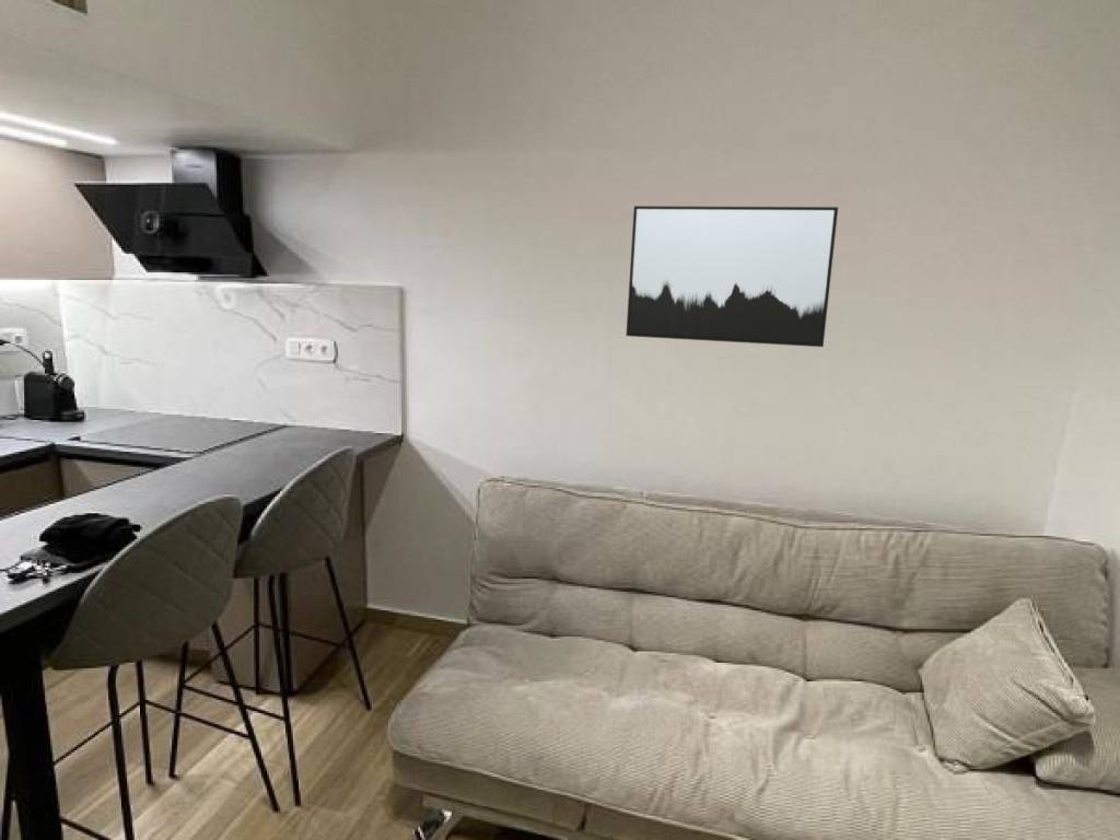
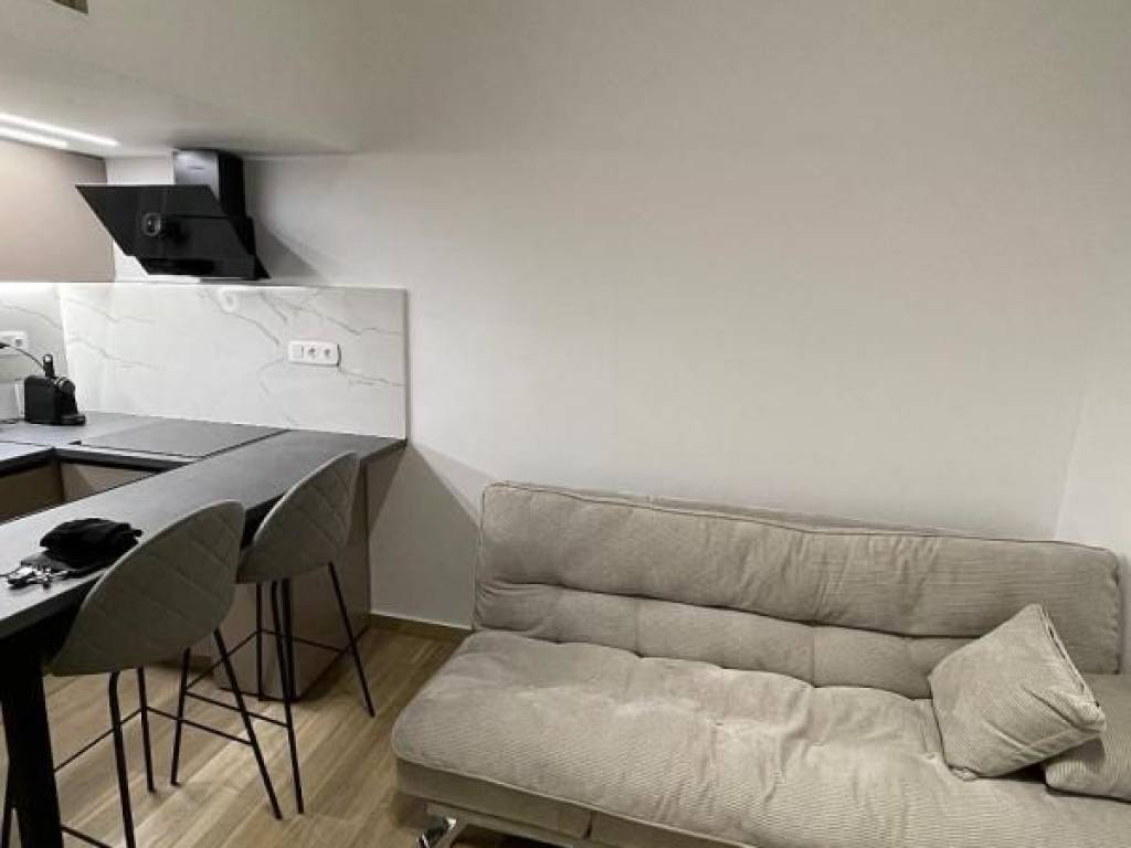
- wall art [625,205,839,348]
